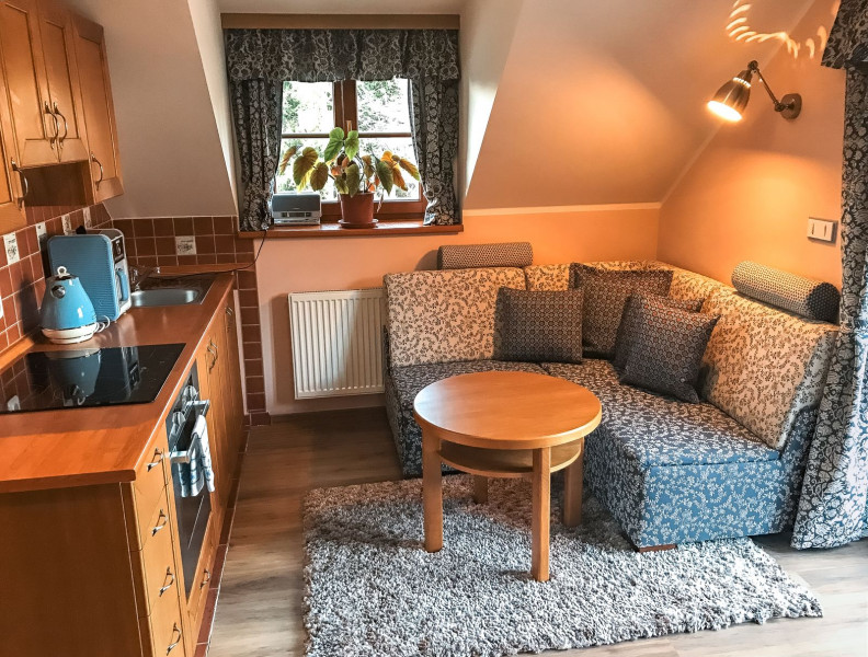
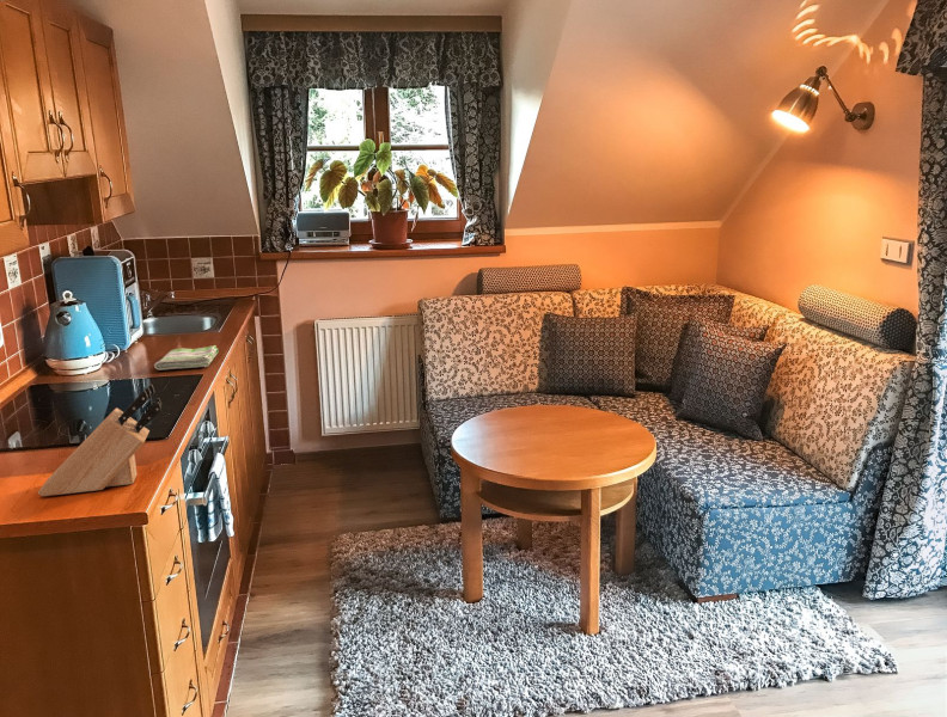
+ knife block [37,384,163,497]
+ dish towel [153,344,220,372]
